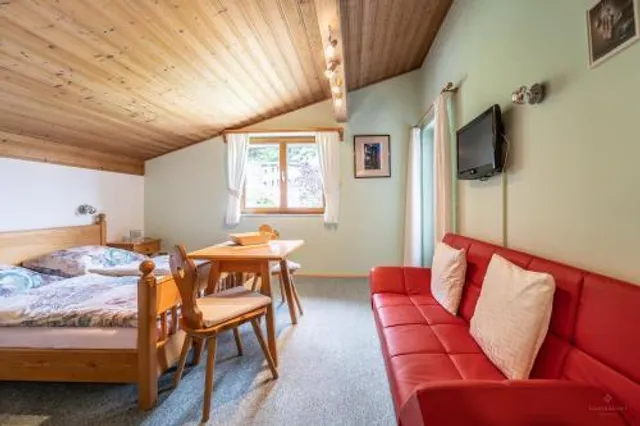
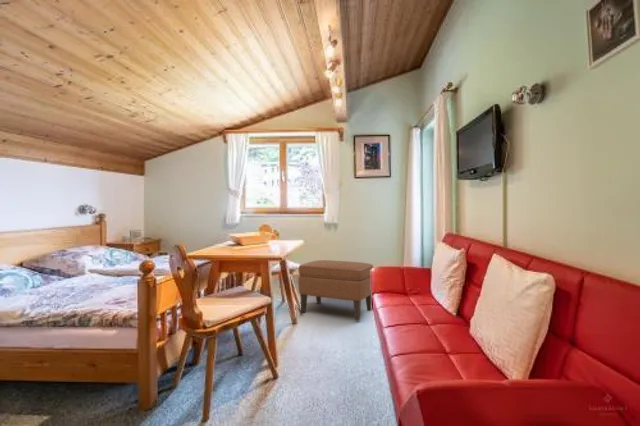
+ ottoman [297,259,375,322]
